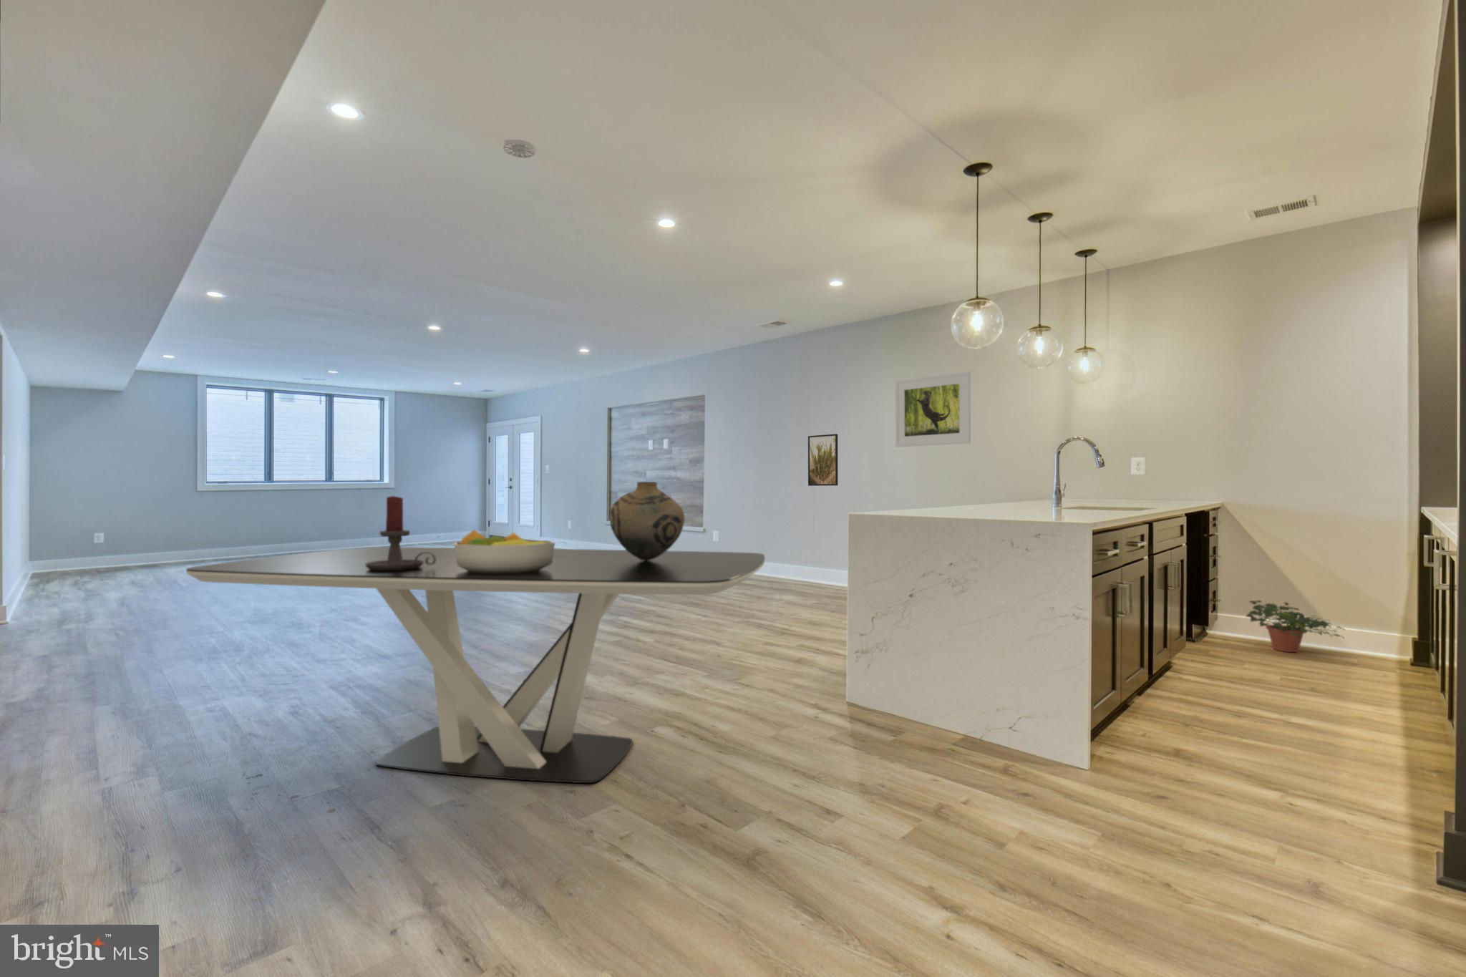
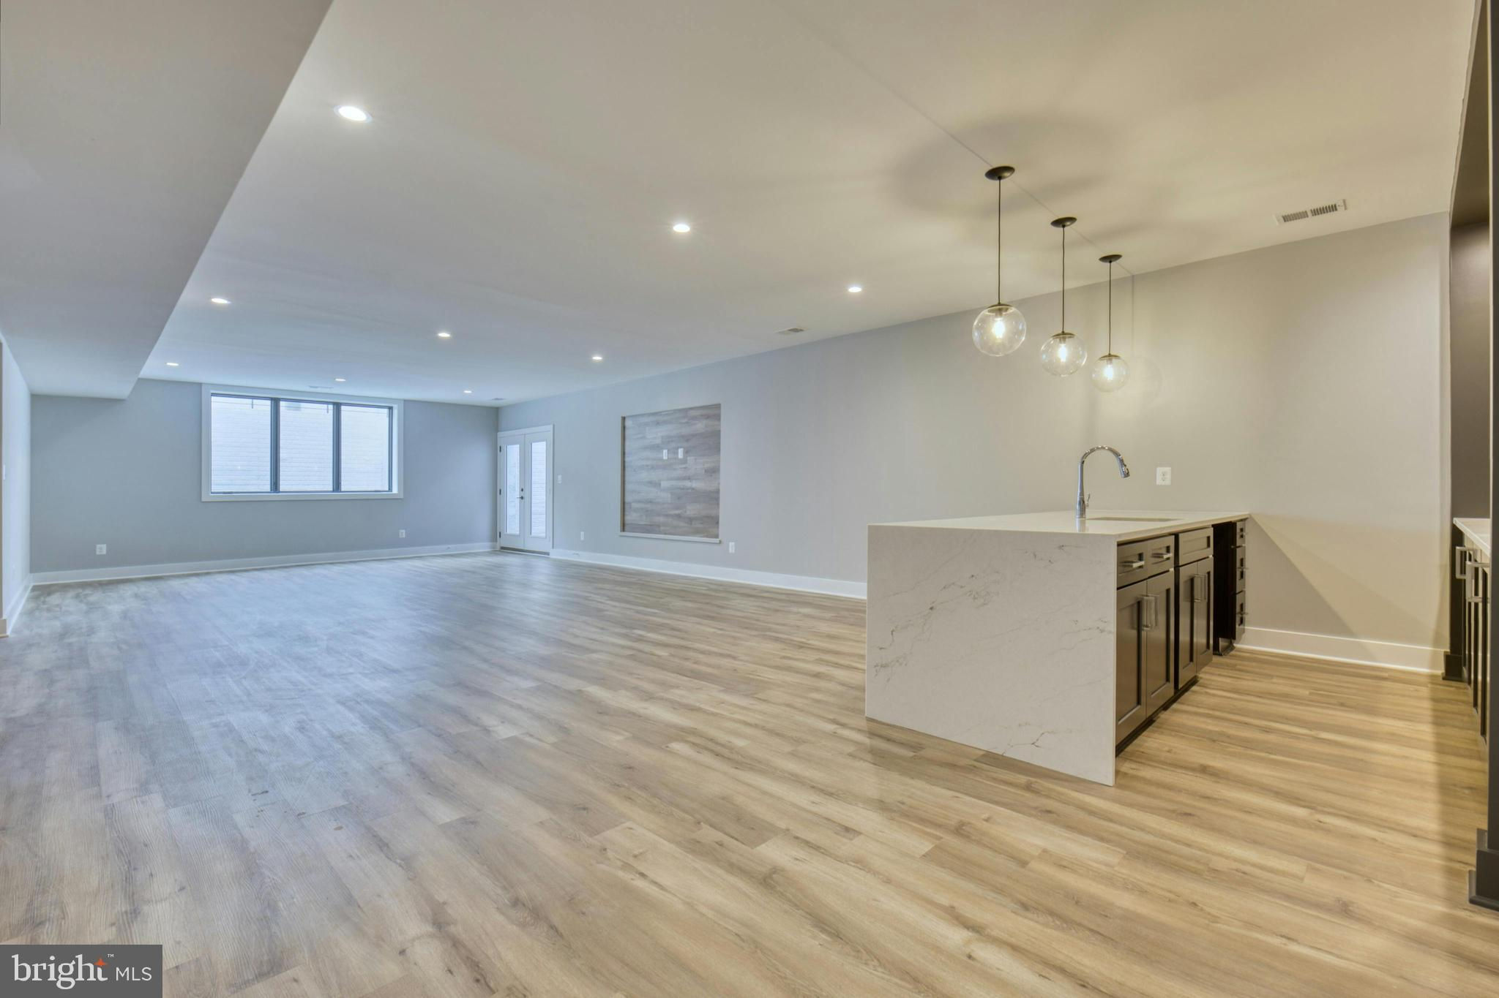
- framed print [895,371,971,448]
- candle holder [365,495,436,571]
- smoke detector [502,138,537,159]
- dining table [185,546,766,784]
- potted plant [1245,599,1346,653]
- fruit bowl [453,529,556,574]
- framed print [808,433,838,486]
- vase [609,481,684,560]
